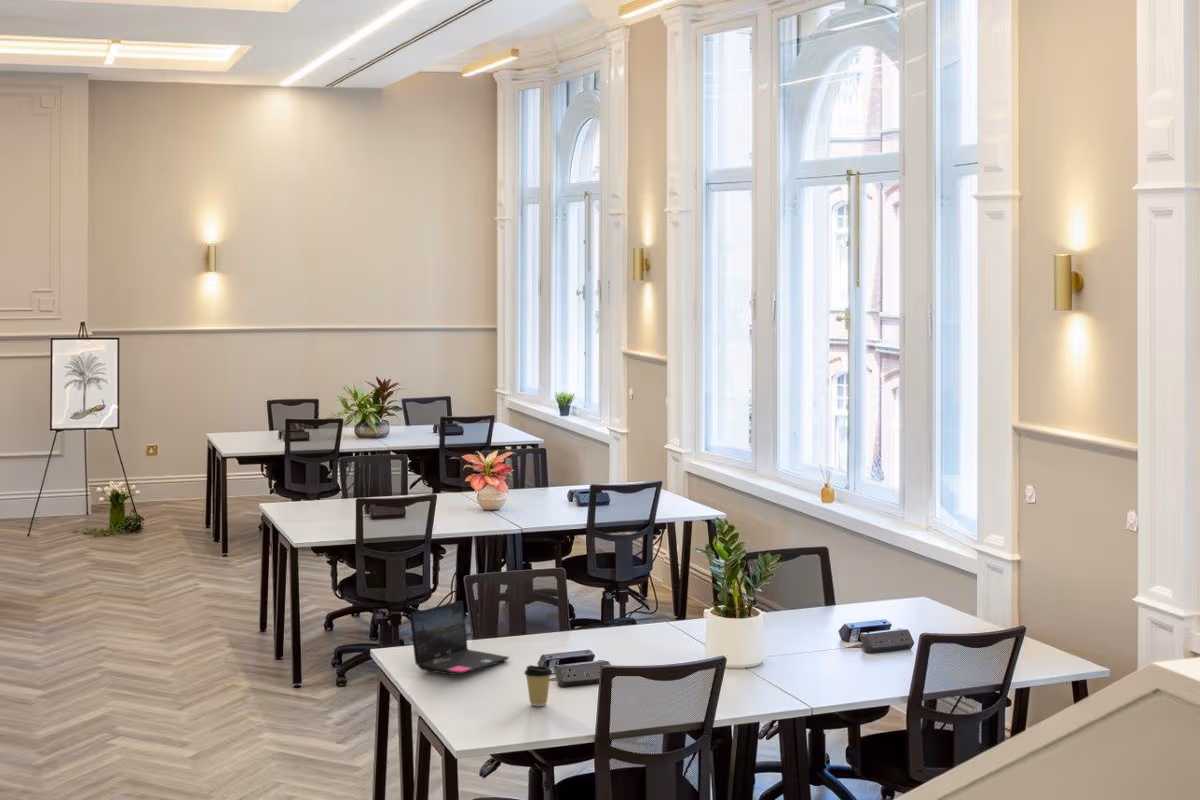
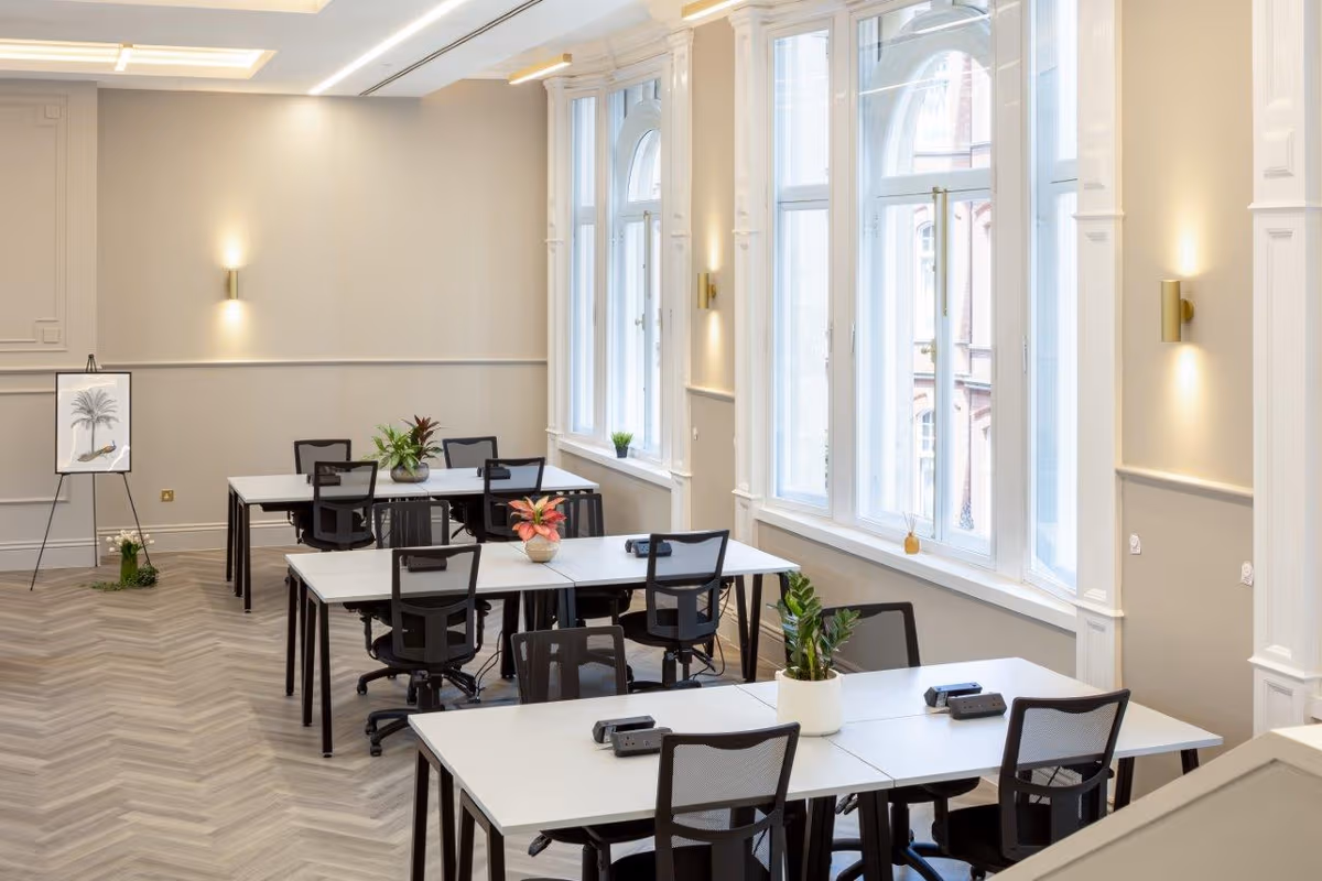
- laptop [409,600,510,676]
- coffee cup [523,664,553,707]
